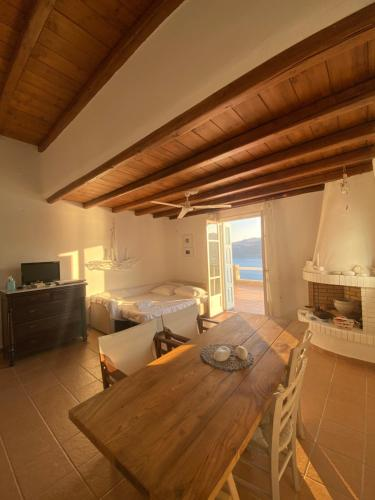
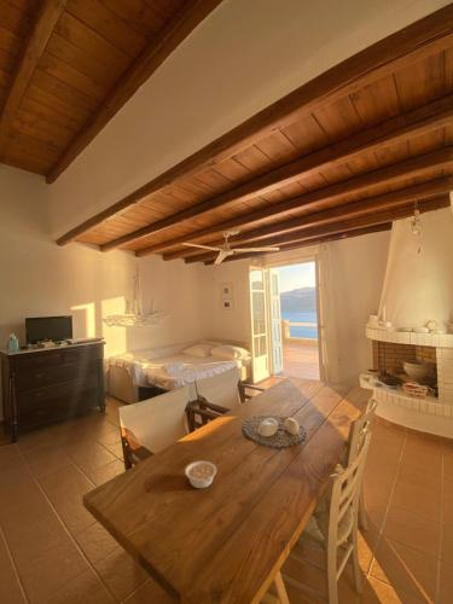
+ legume [184,460,217,489]
